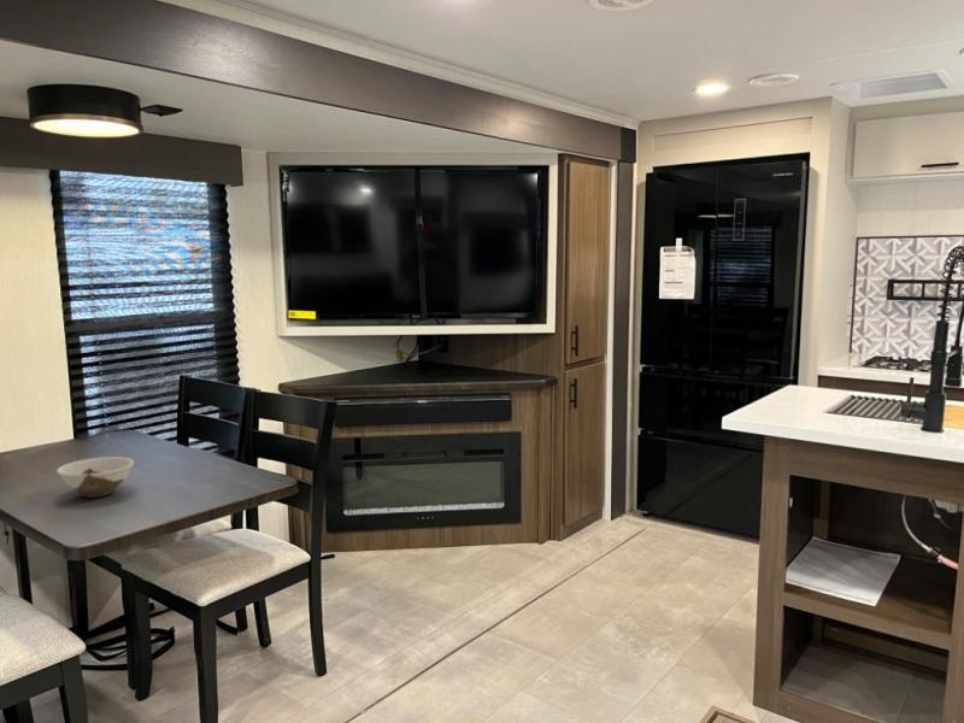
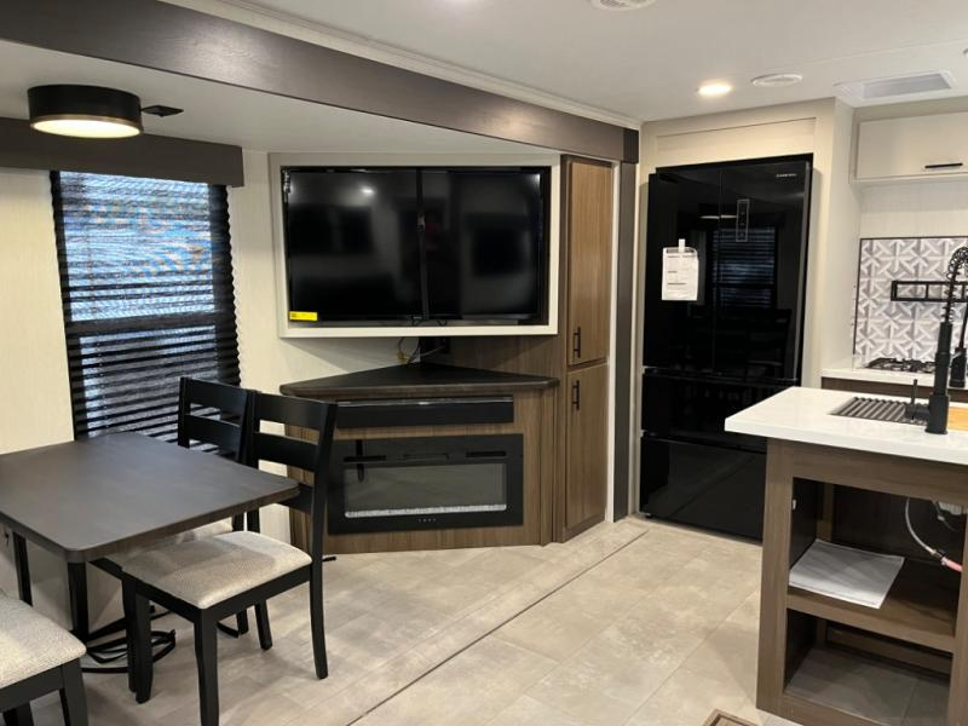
- bowl [55,455,135,499]
